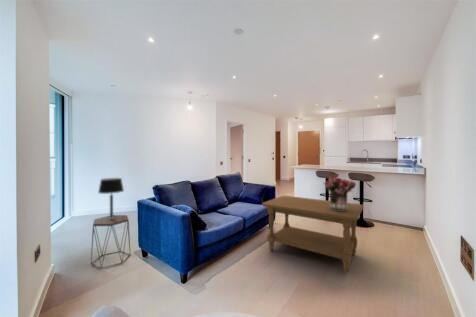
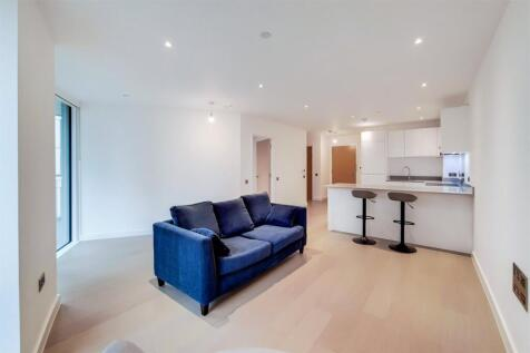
- side table [90,214,132,269]
- coffee table [261,195,364,274]
- bouquet [323,174,357,212]
- table lamp [97,177,125,219]
